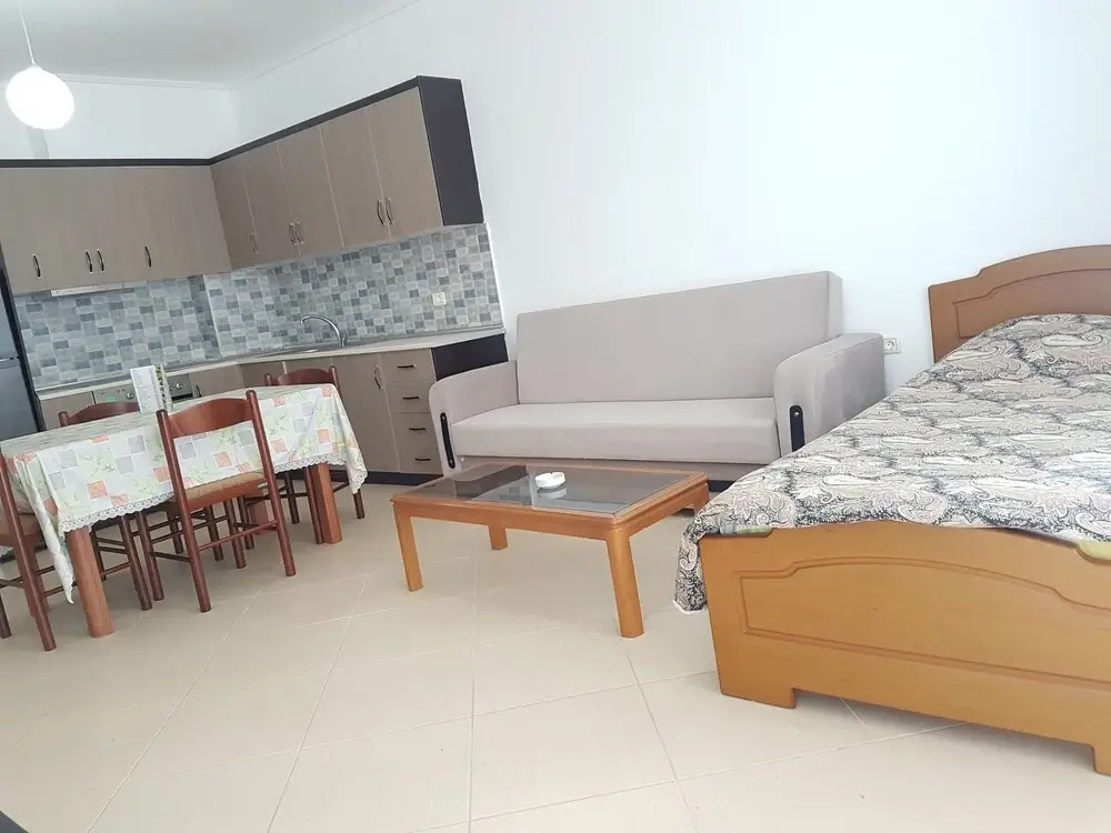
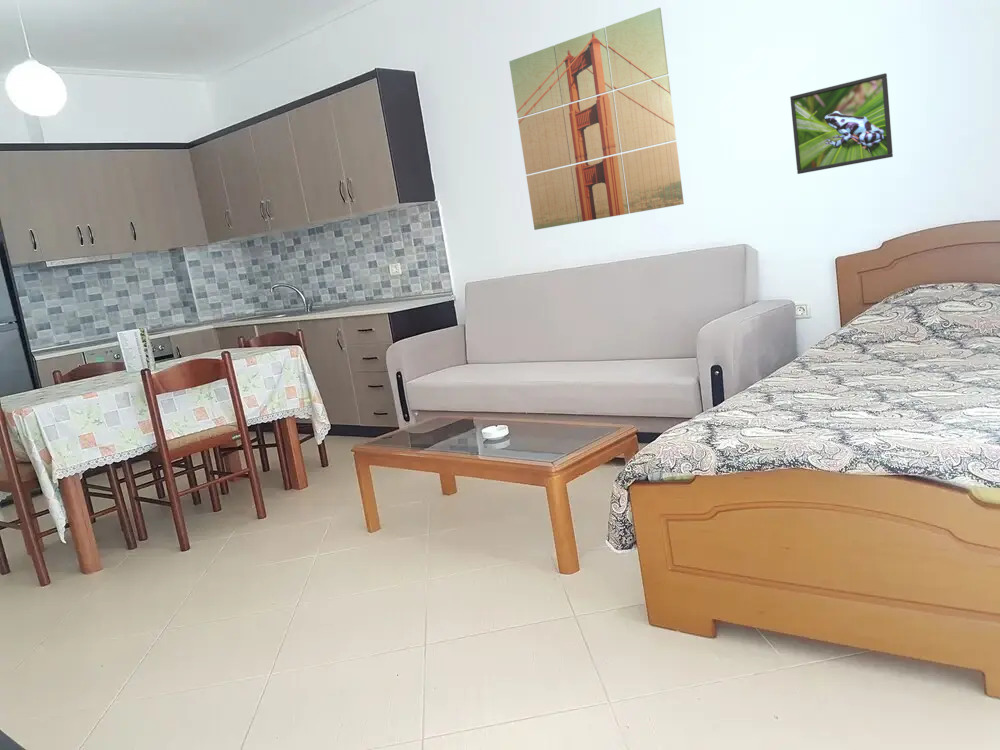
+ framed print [789,72,894,175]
+ wall art [508,7,685,231]
